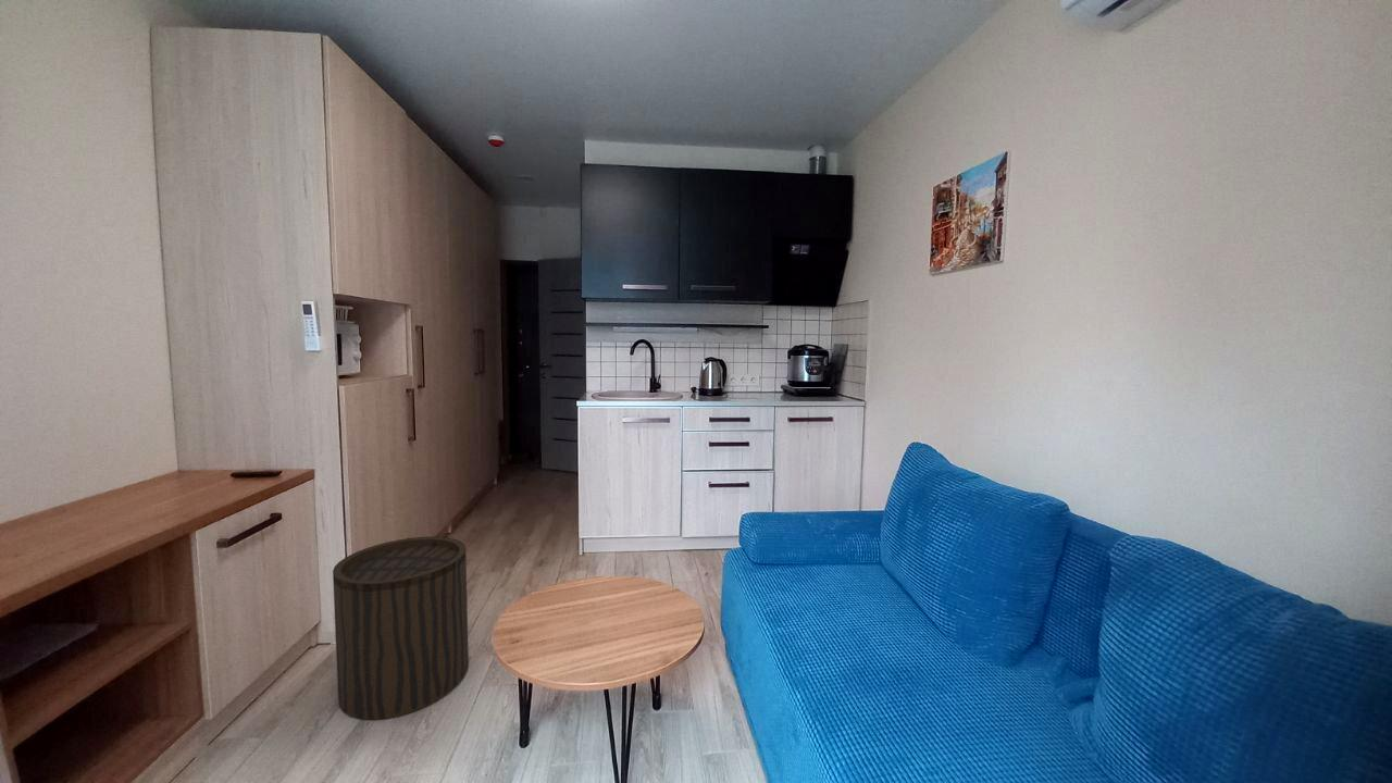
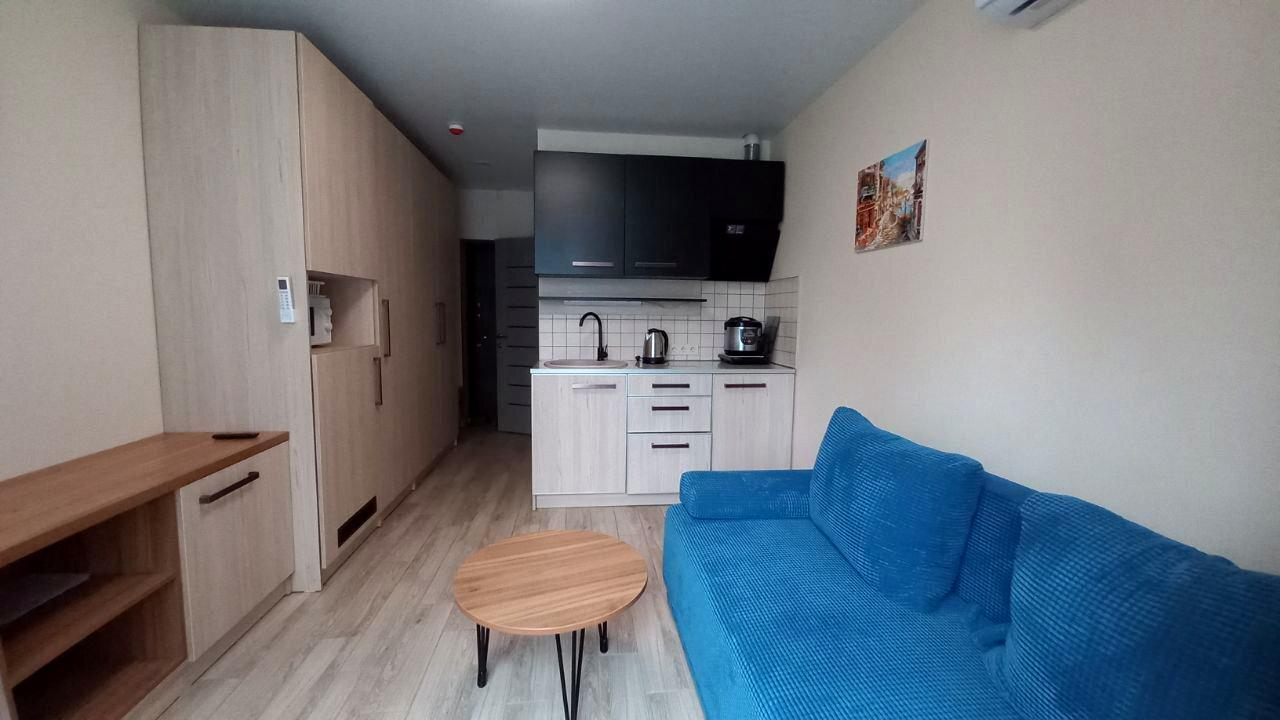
- stool [332,536,470,721]
